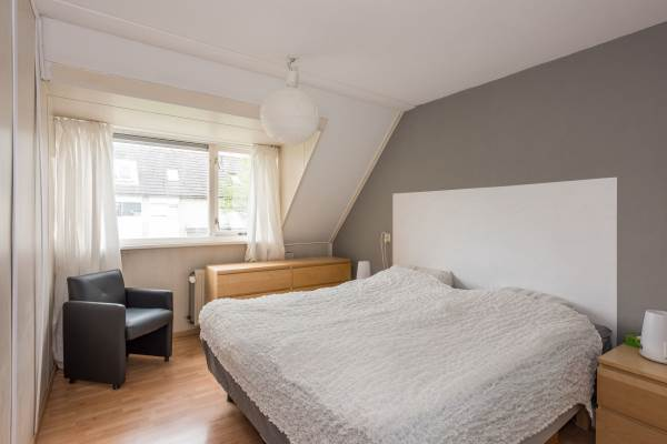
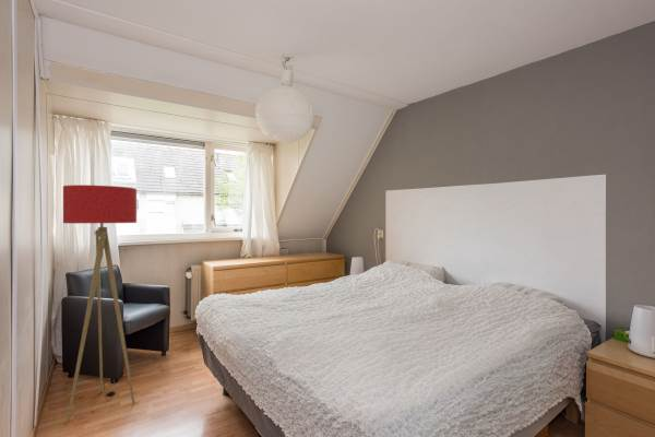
+ floor lamp [62,184,138,423]
